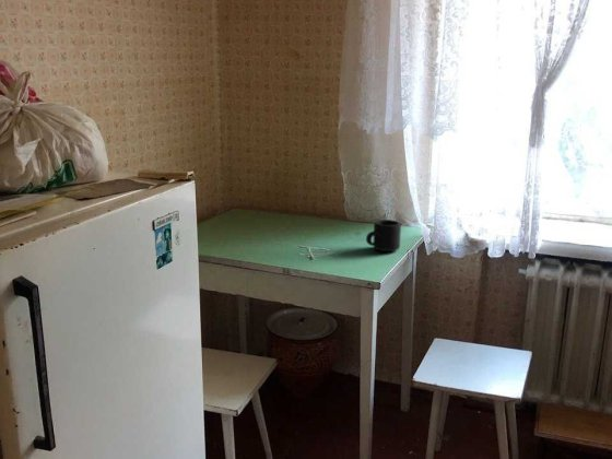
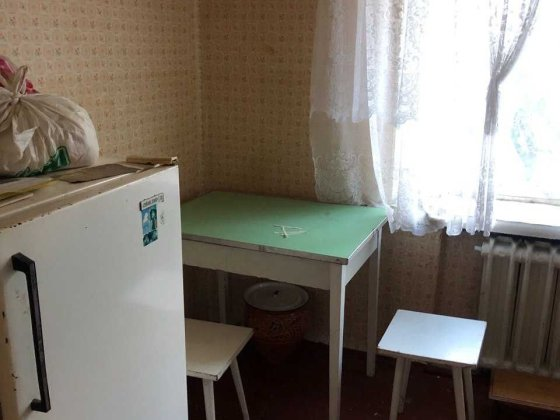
- mug [365,219,402,252]
